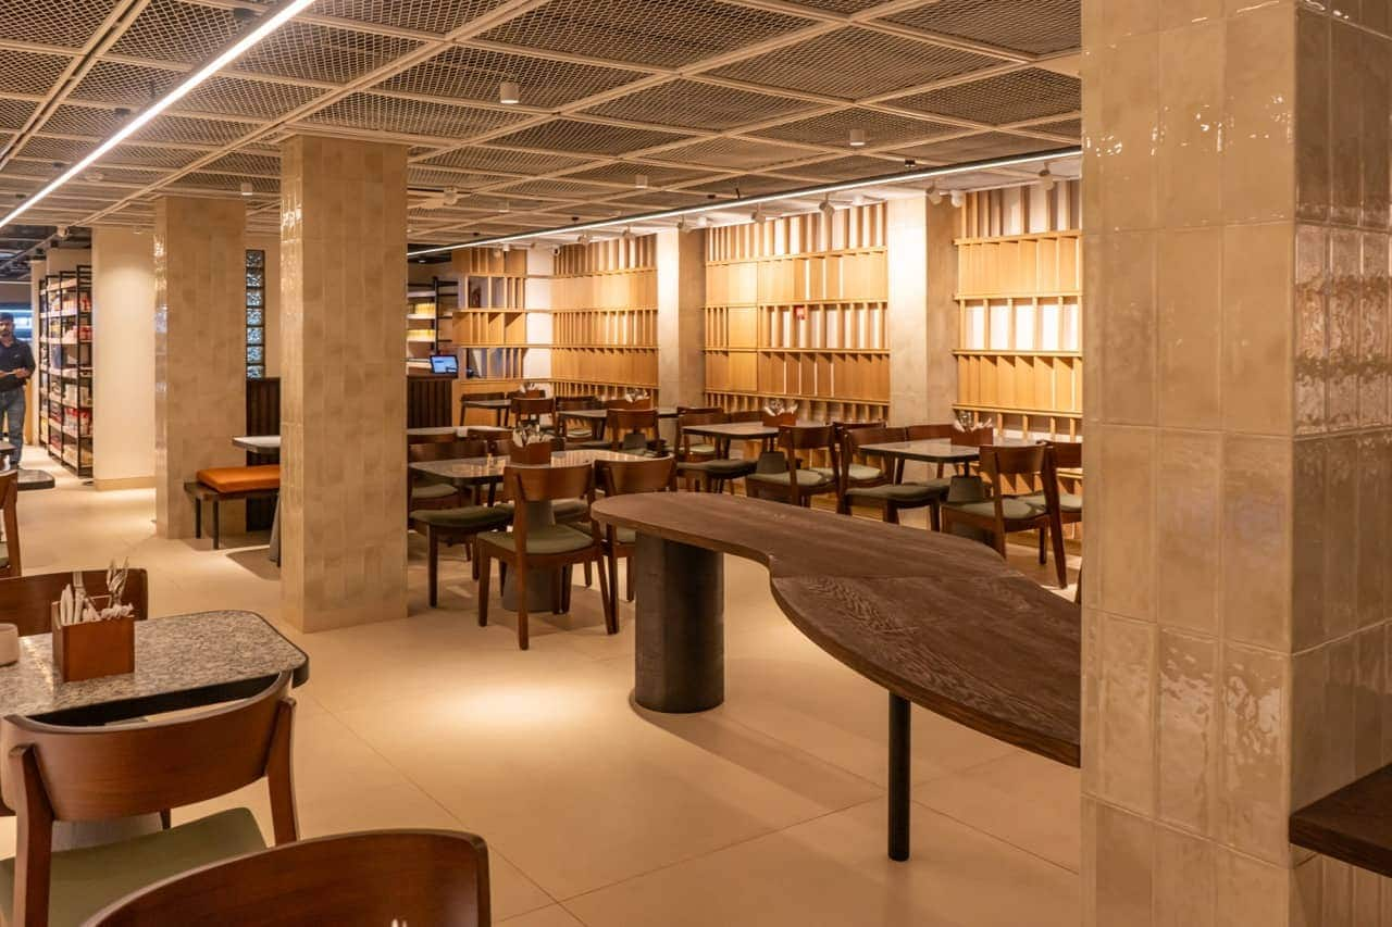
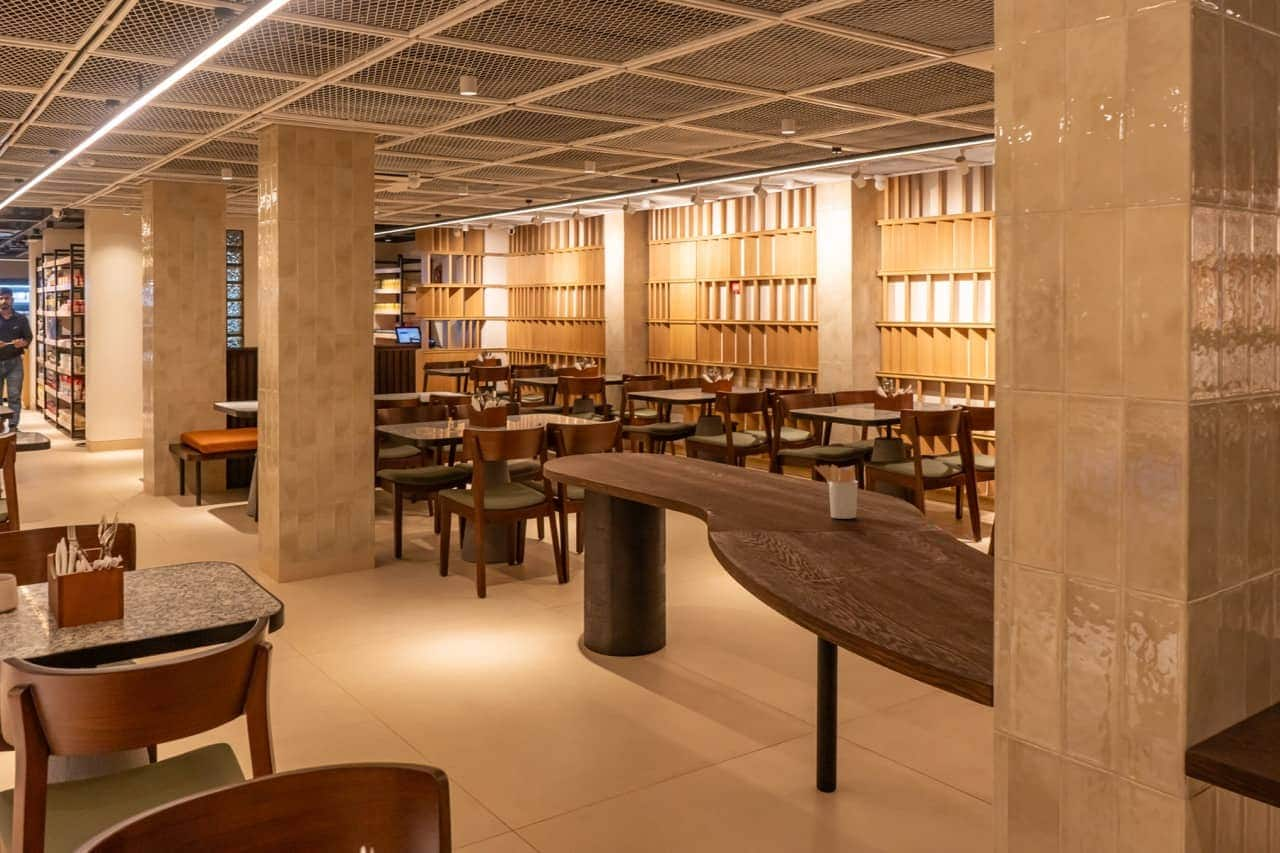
+ utensil holder [813,464,859,520]
